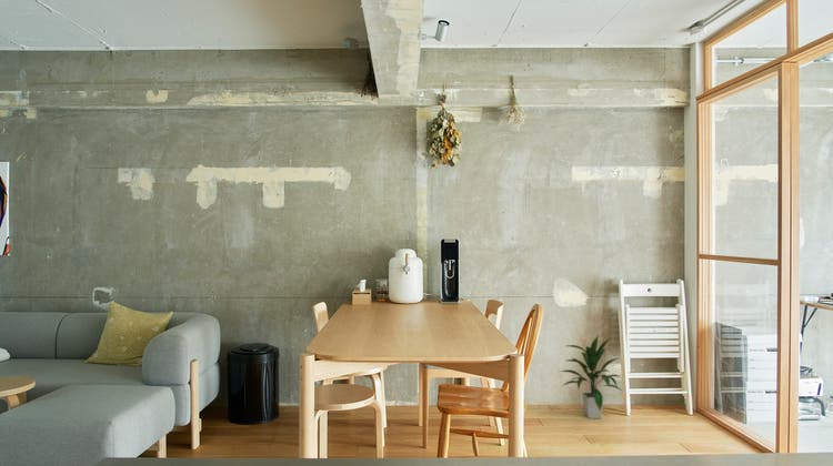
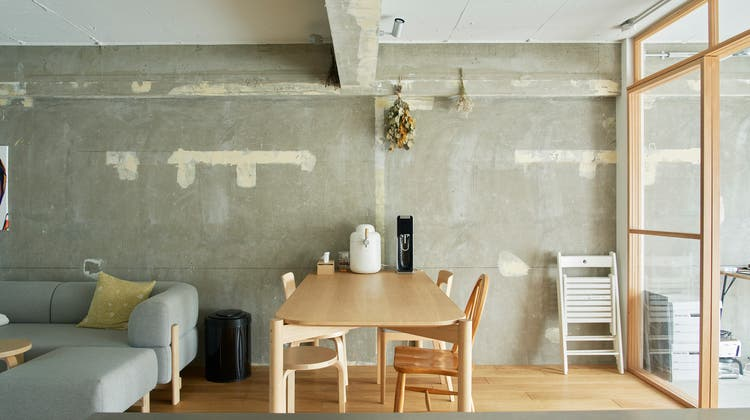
- indoor plant [560,335,624,419]
